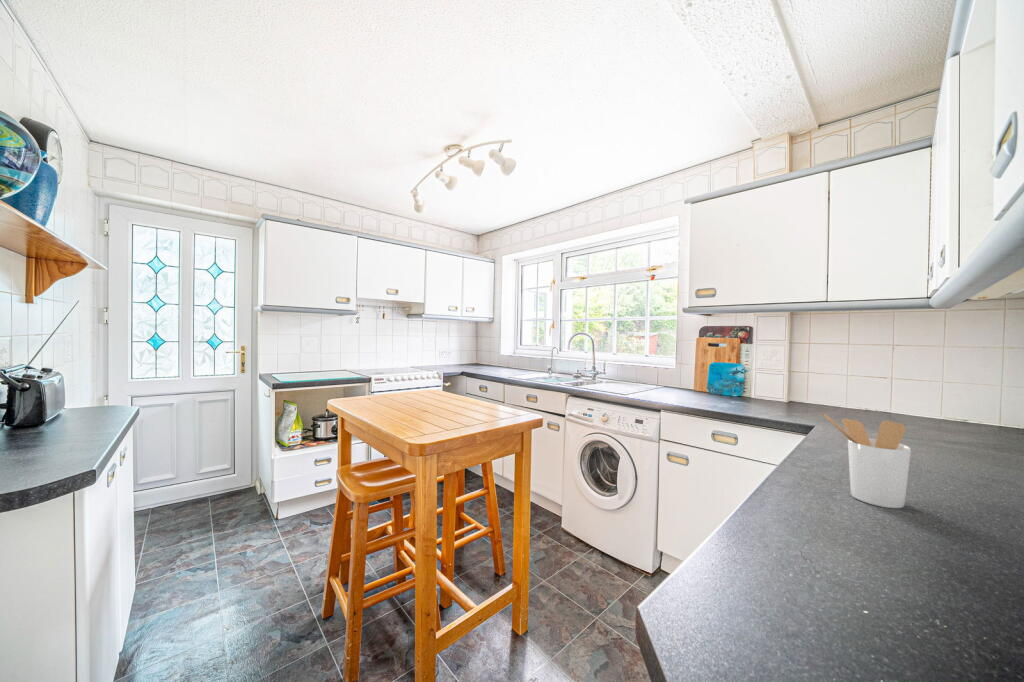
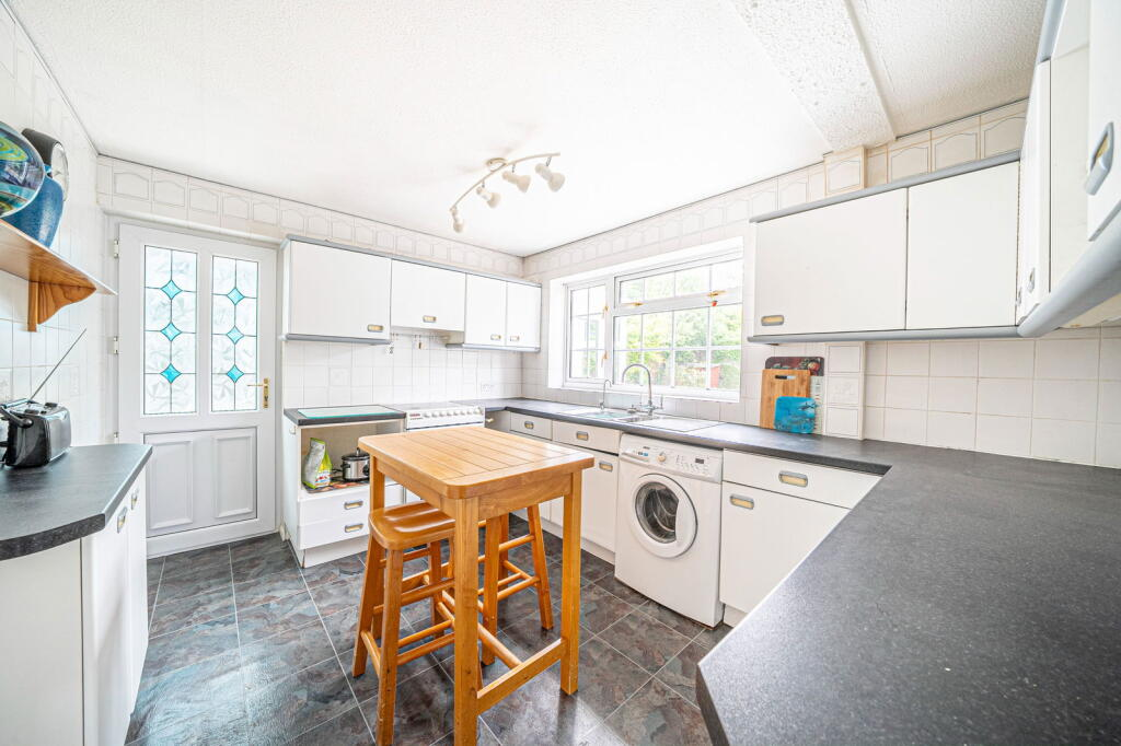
- utensil holder [823,413,912,509]
